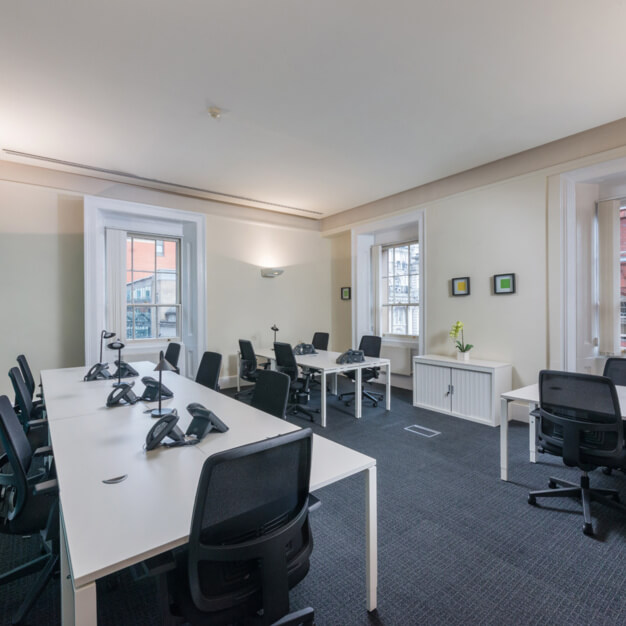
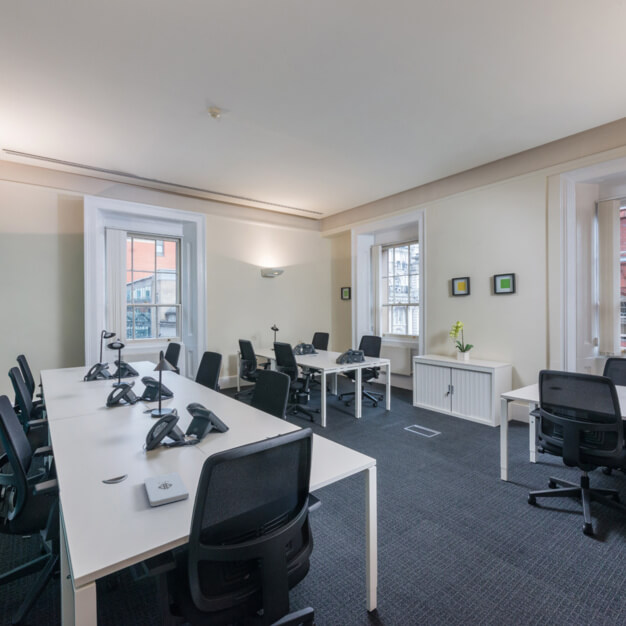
+ notepad [143,471,190,507]
